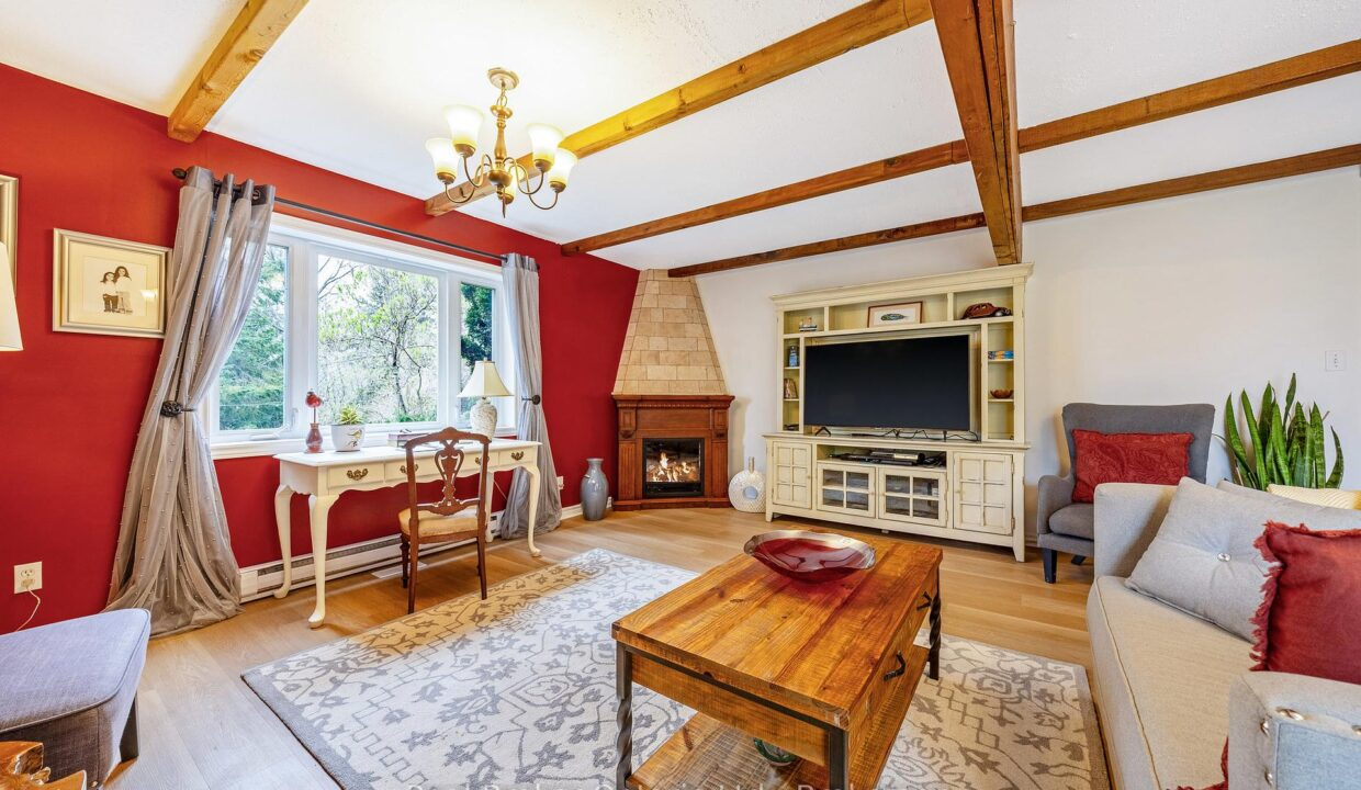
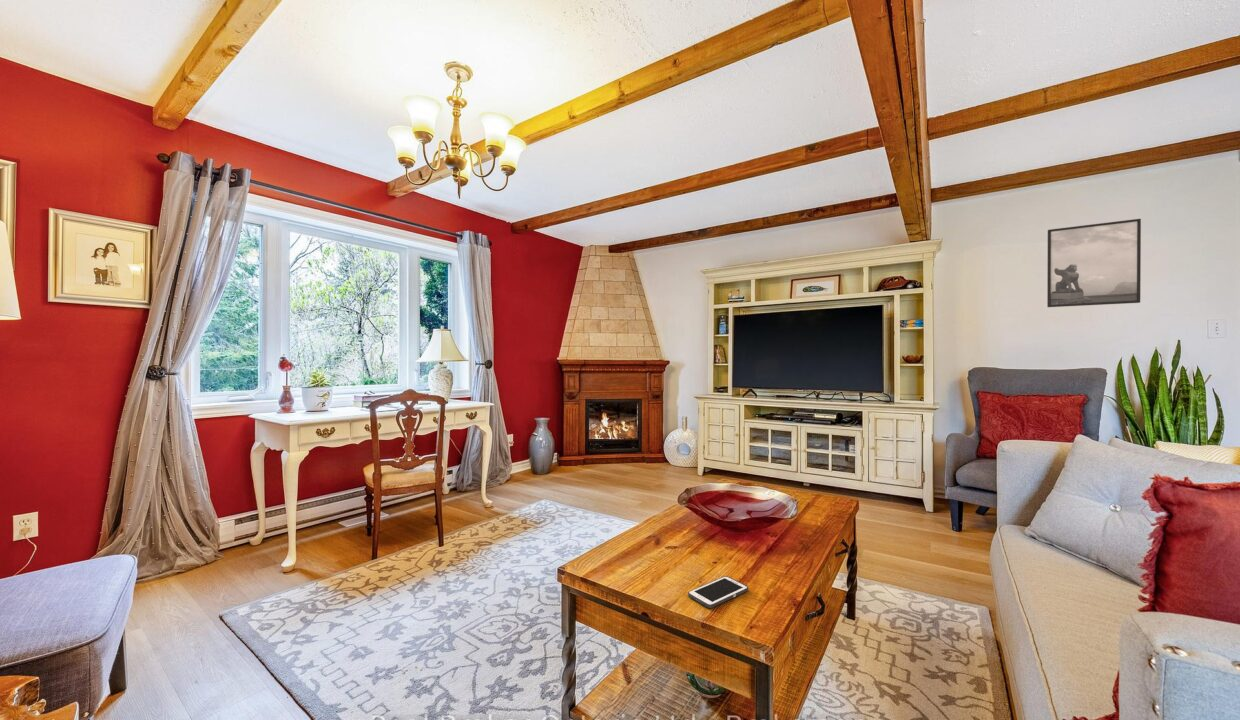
+ cell phone [687,575,749,609]
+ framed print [1046,218,1142,308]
